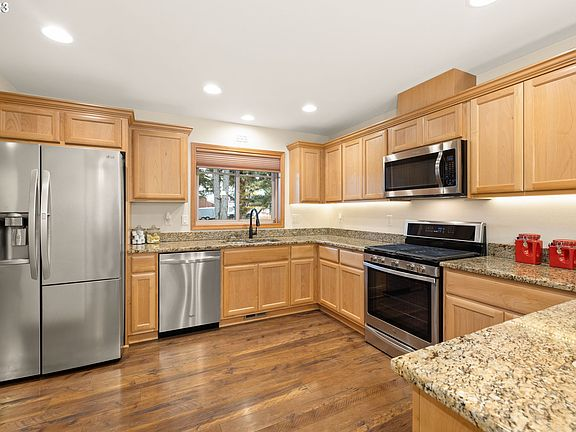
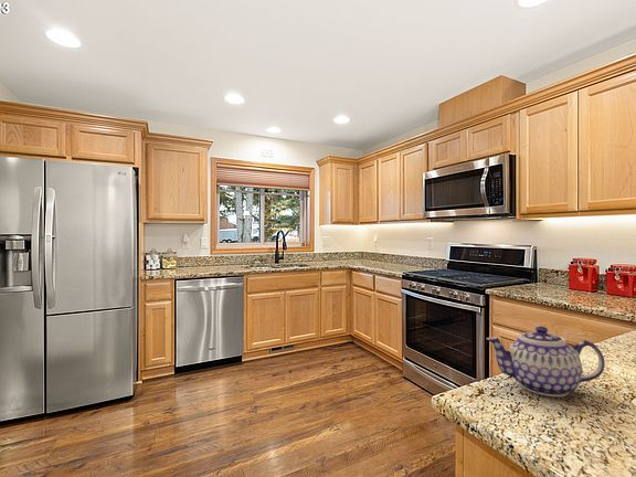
+ teapot [486,325,606,398]
